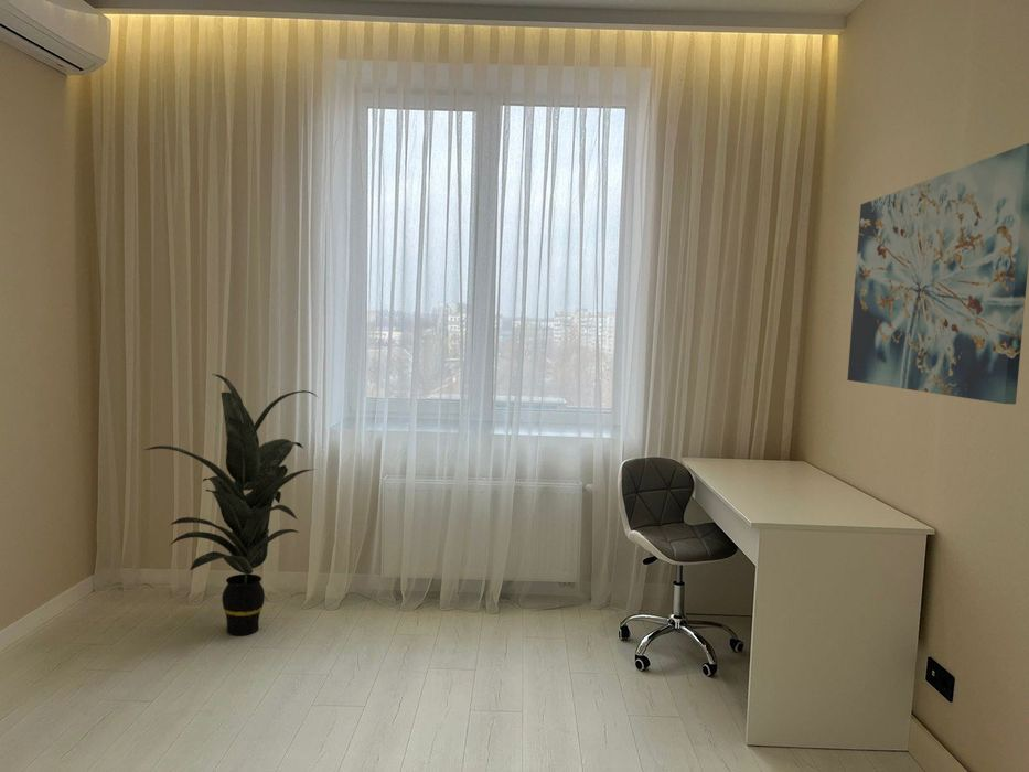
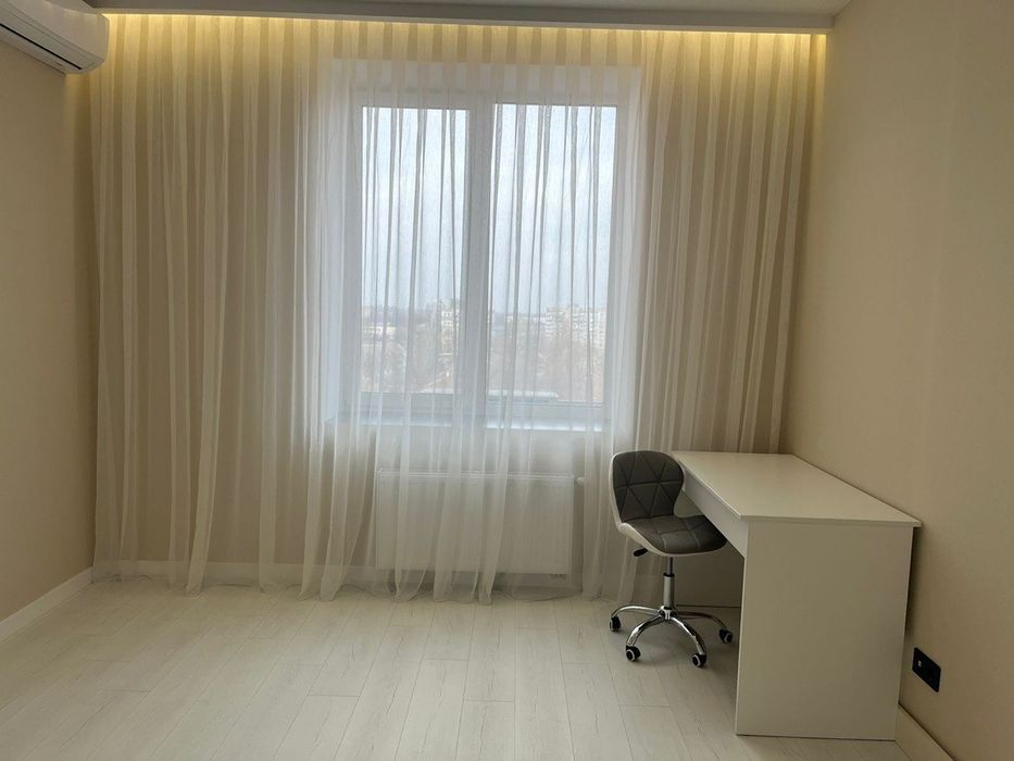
- wall art [846,142,1029,406]
- indoor plant [143,373,320,636]
